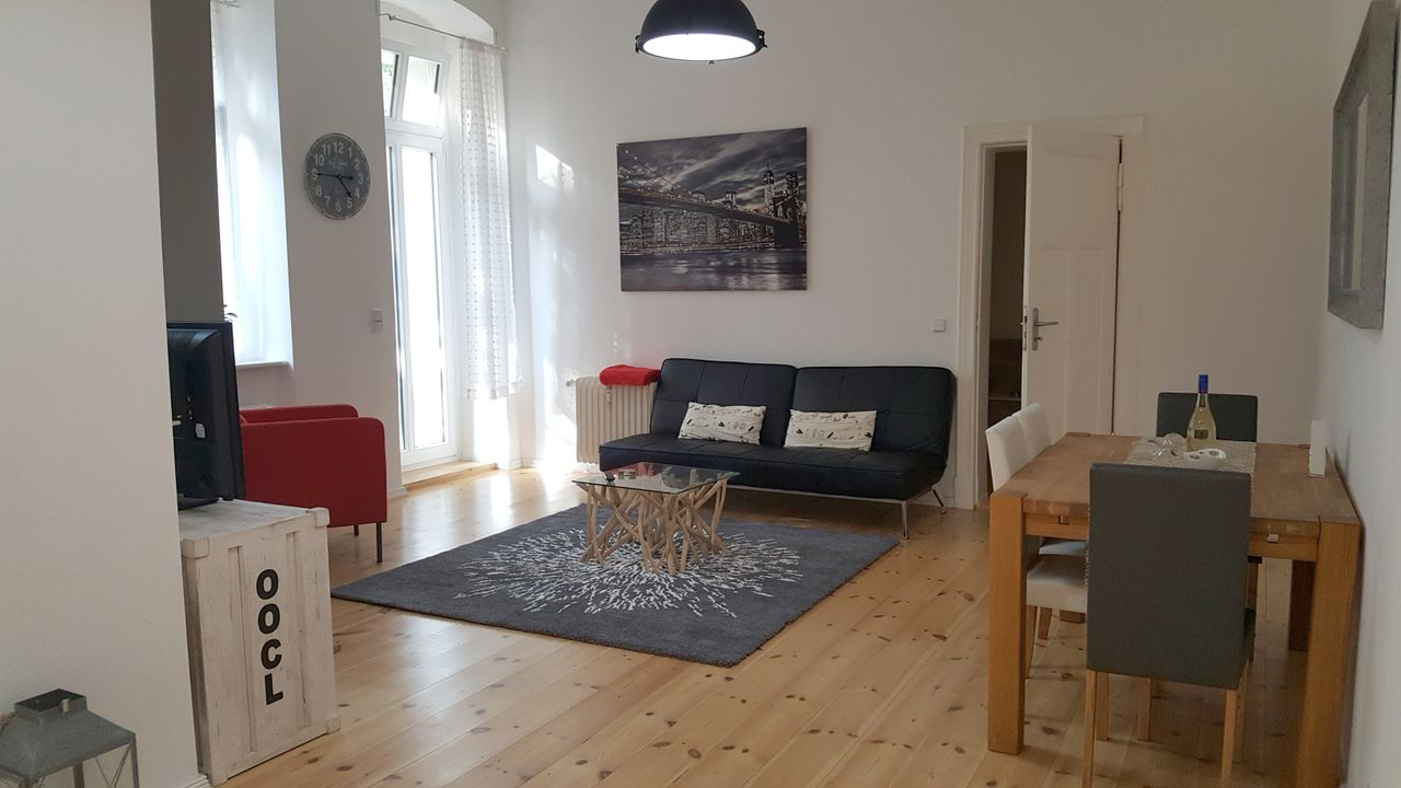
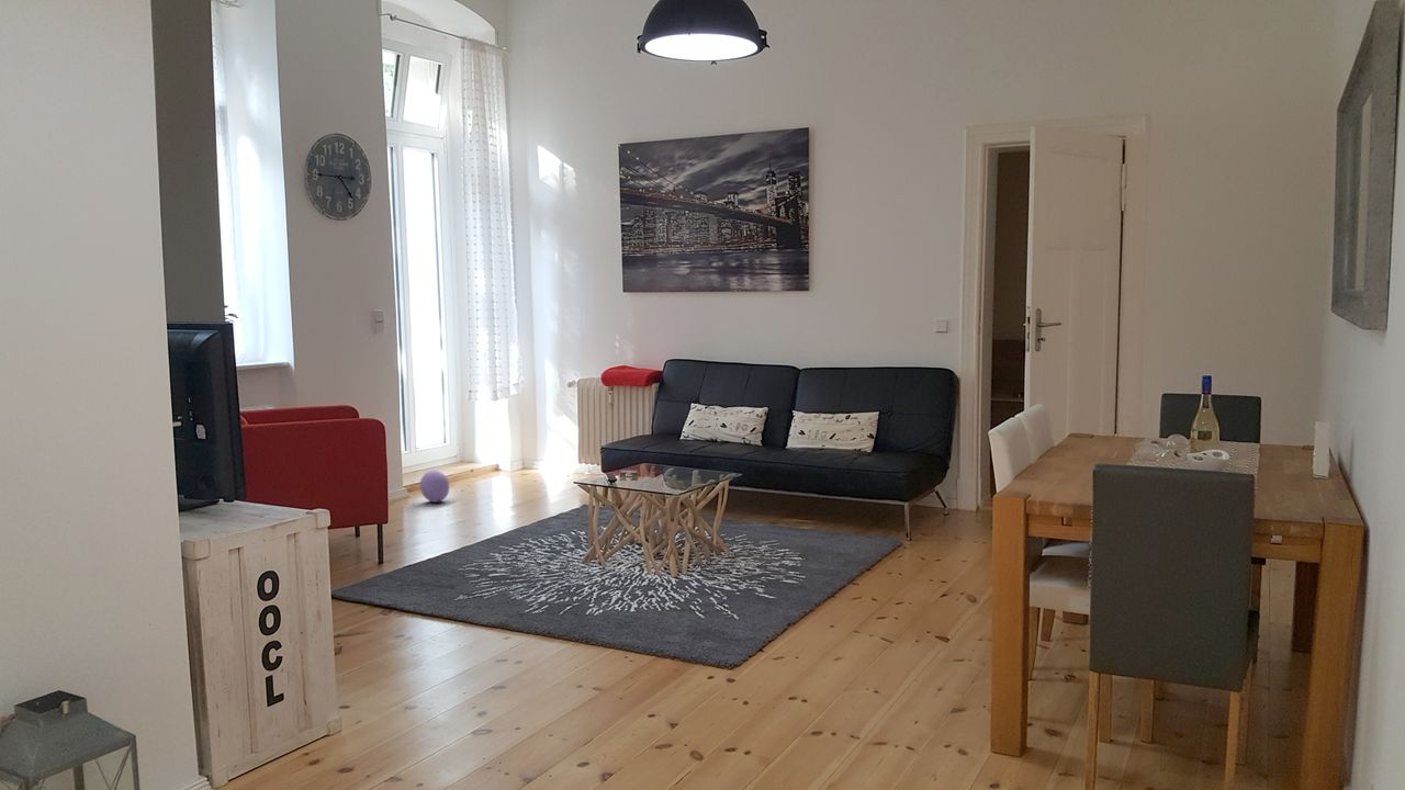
+ ball [419,470,450,504]
